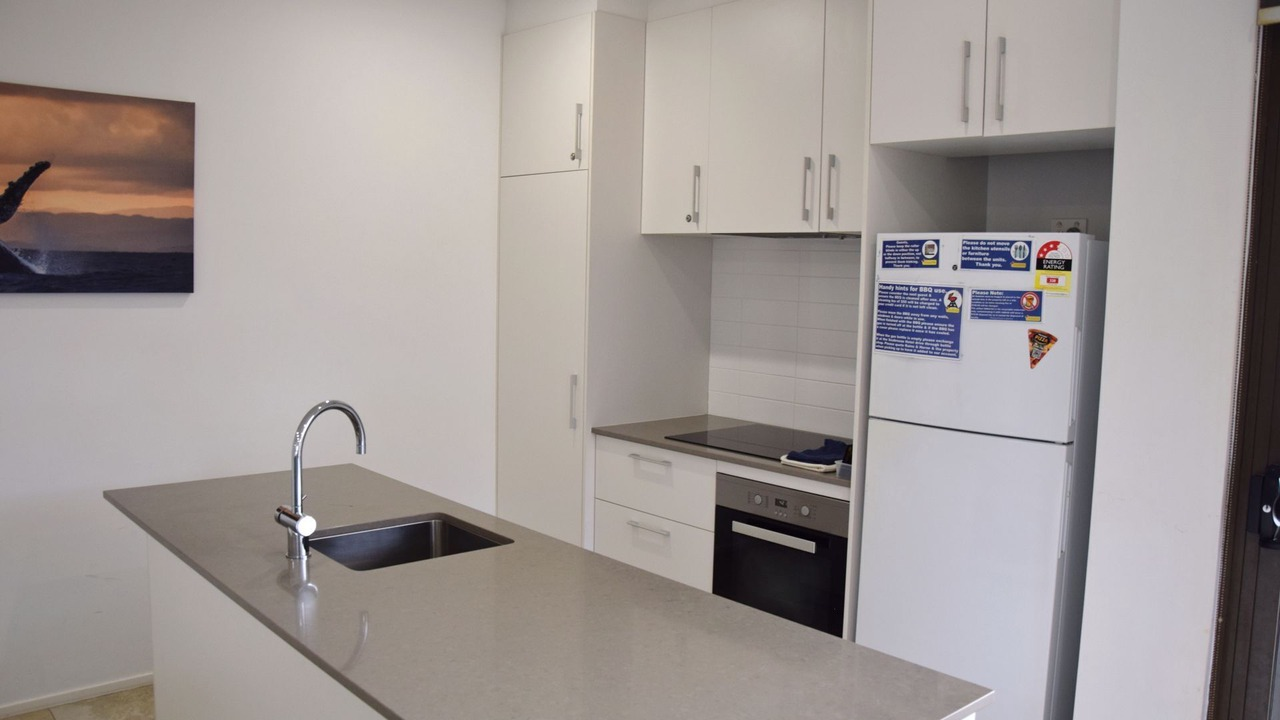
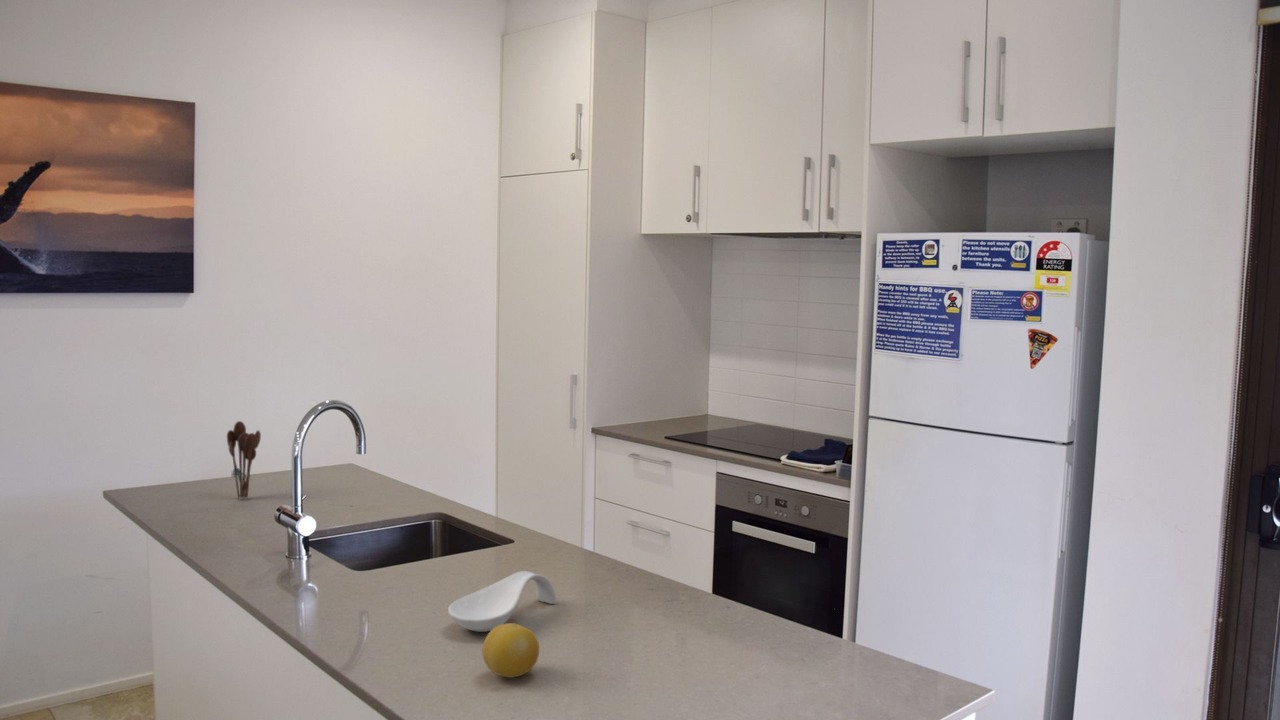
+ utensil holder [226,420,262,500]
+ fruit [481,622,540,679]
+ spoon rest [447,570,557,633]
